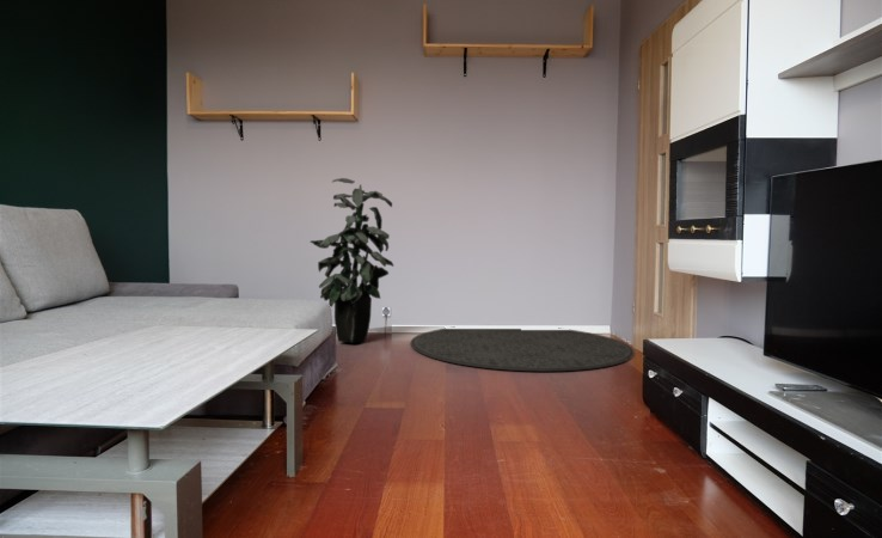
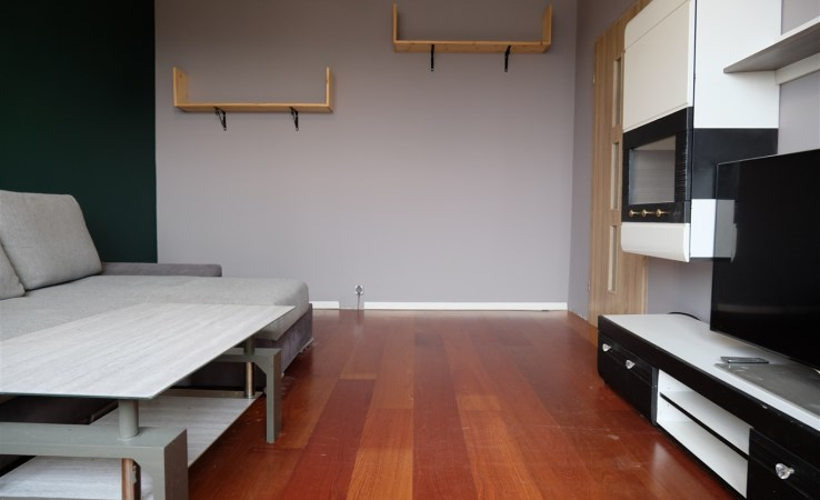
- rug [409,328,636,373]
- indoor plant [308,177,396,343]
